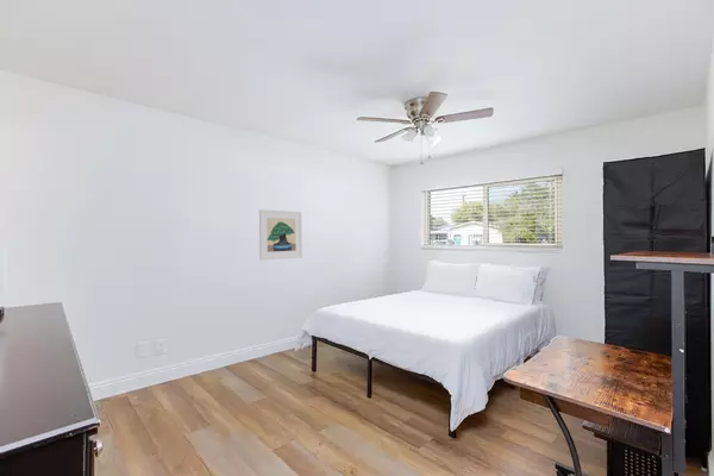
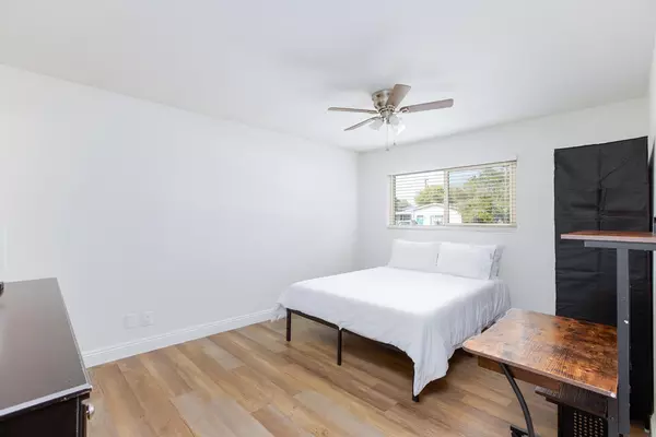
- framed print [258,208,303,261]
